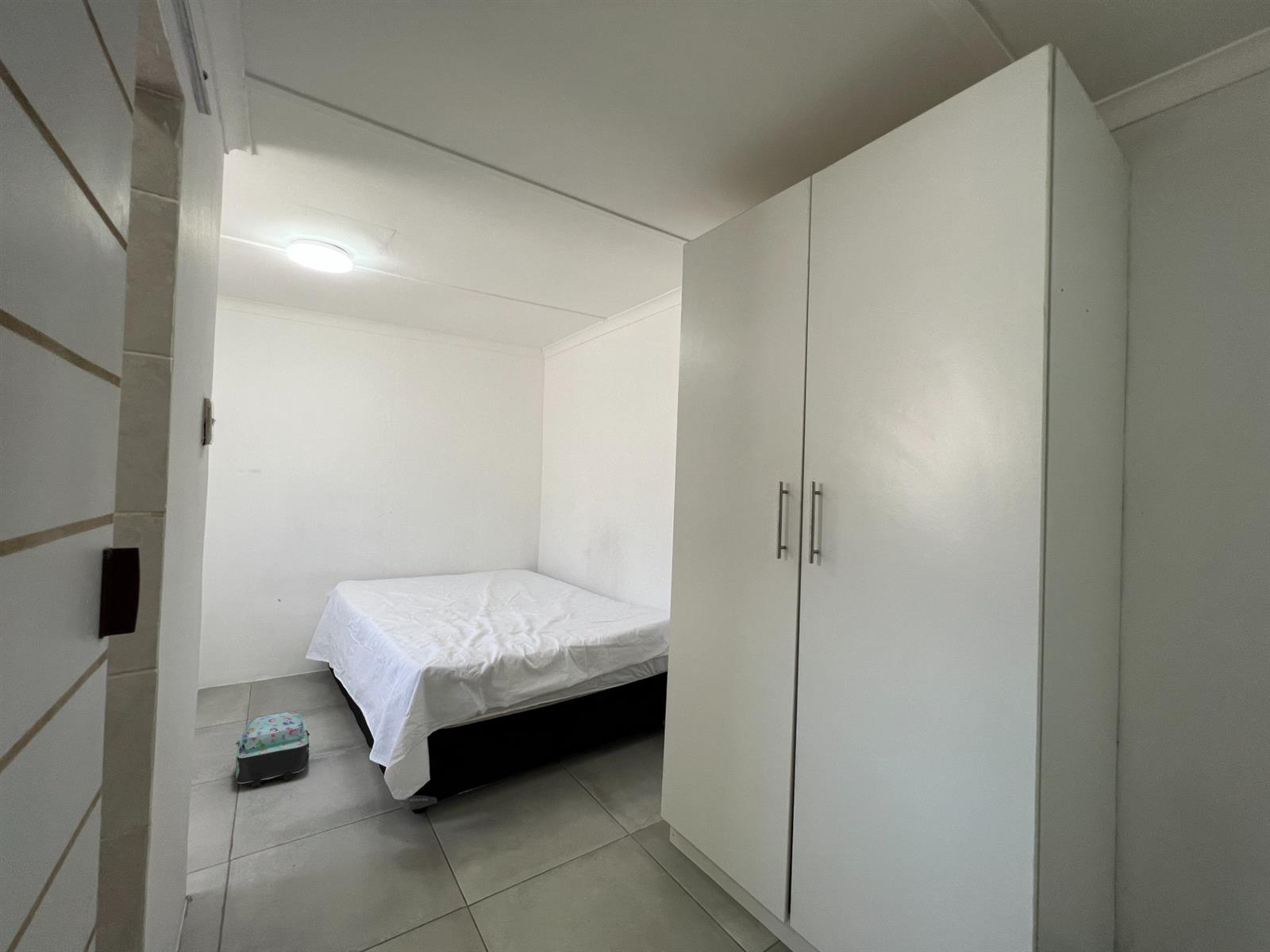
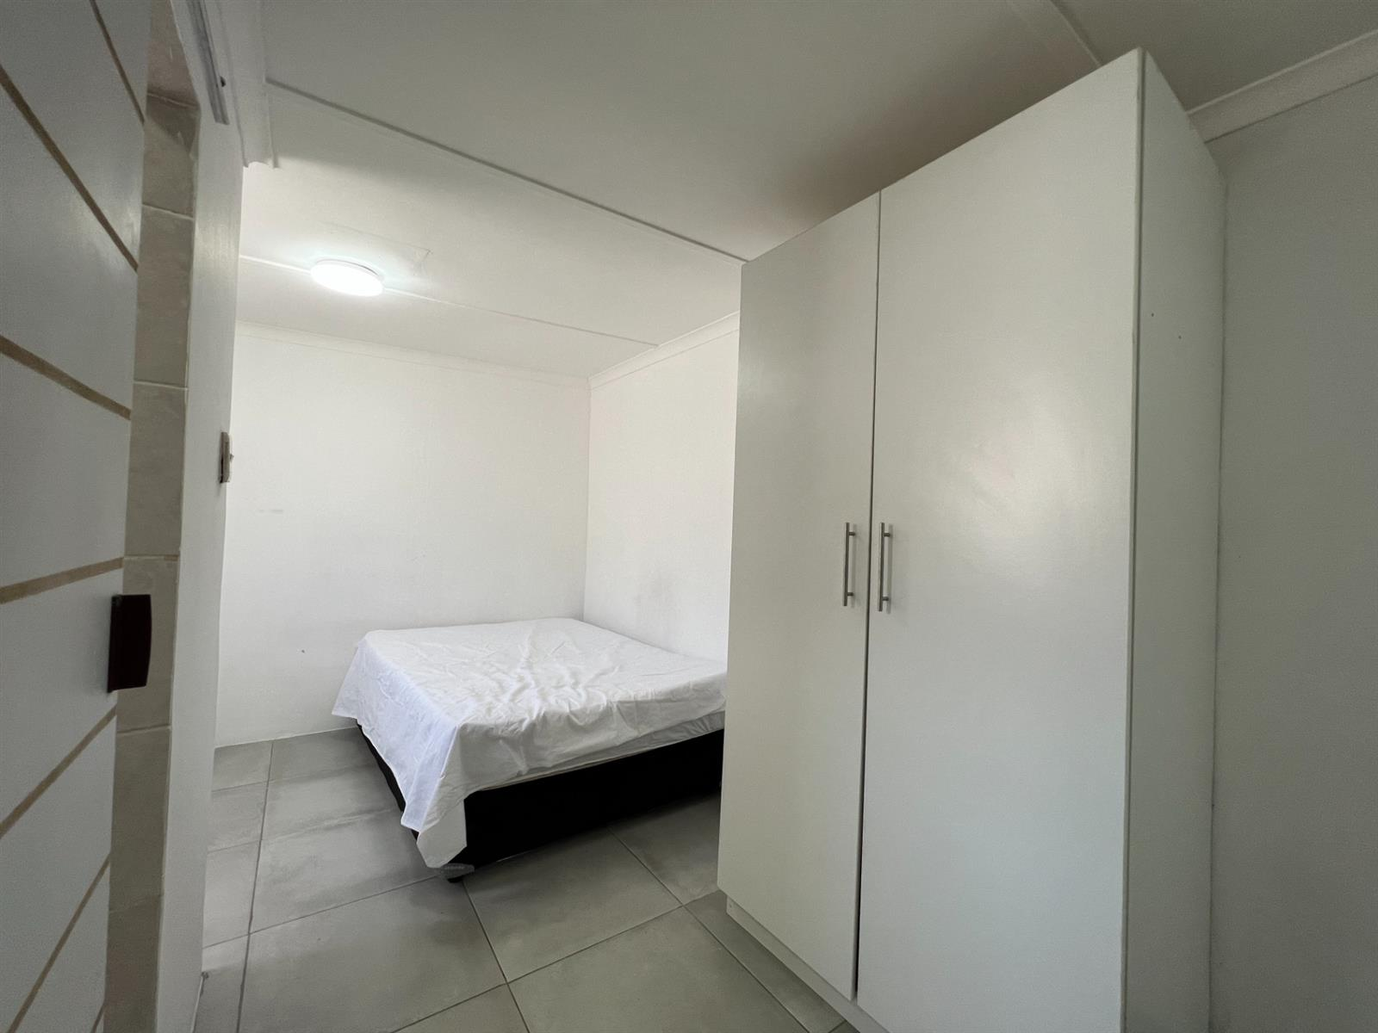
- backpack [234,711,310,788]
